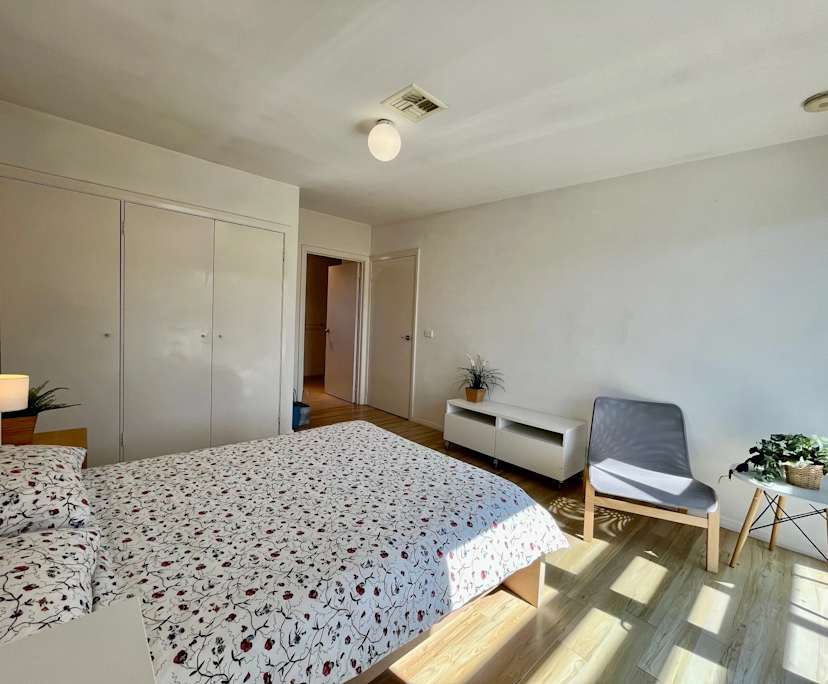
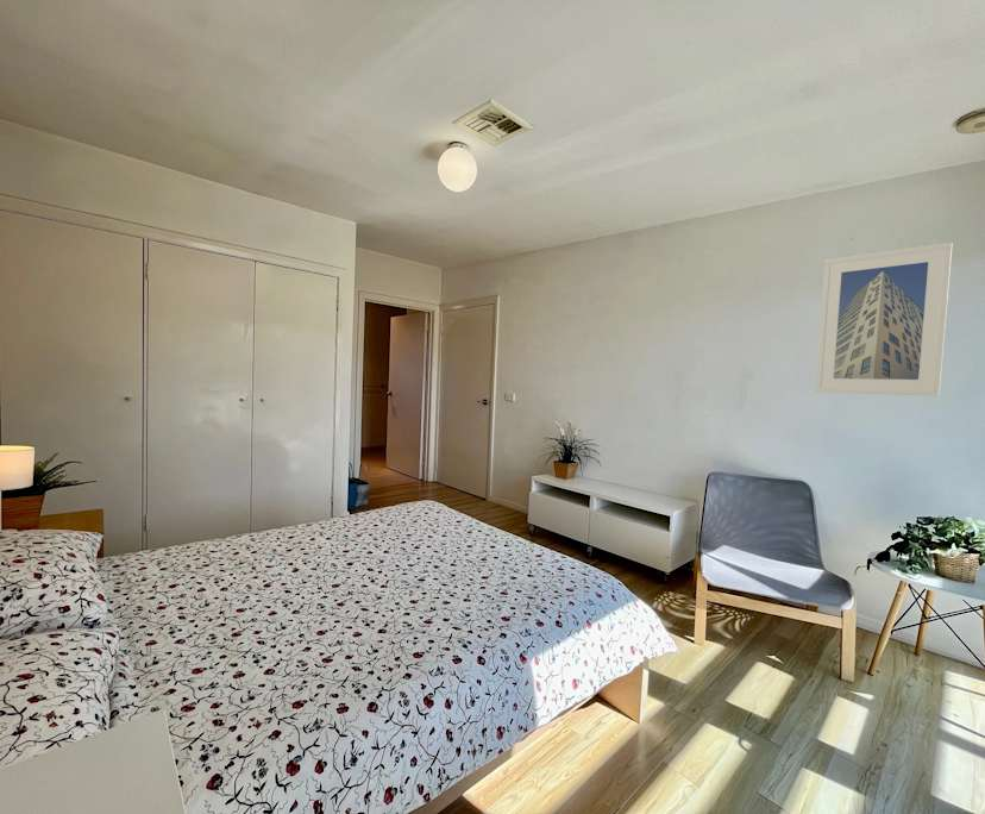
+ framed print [814,242,953,397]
